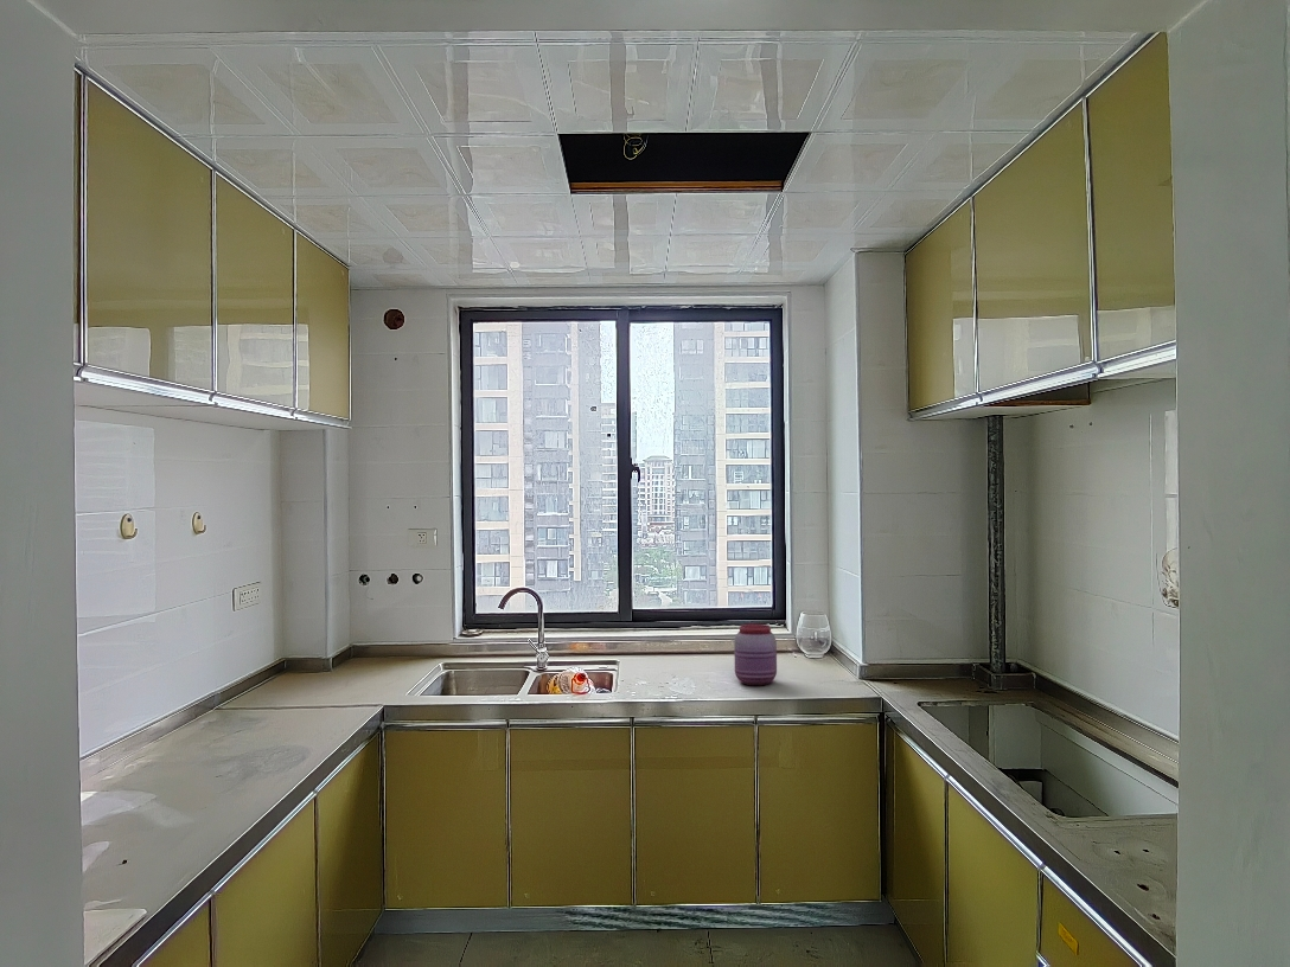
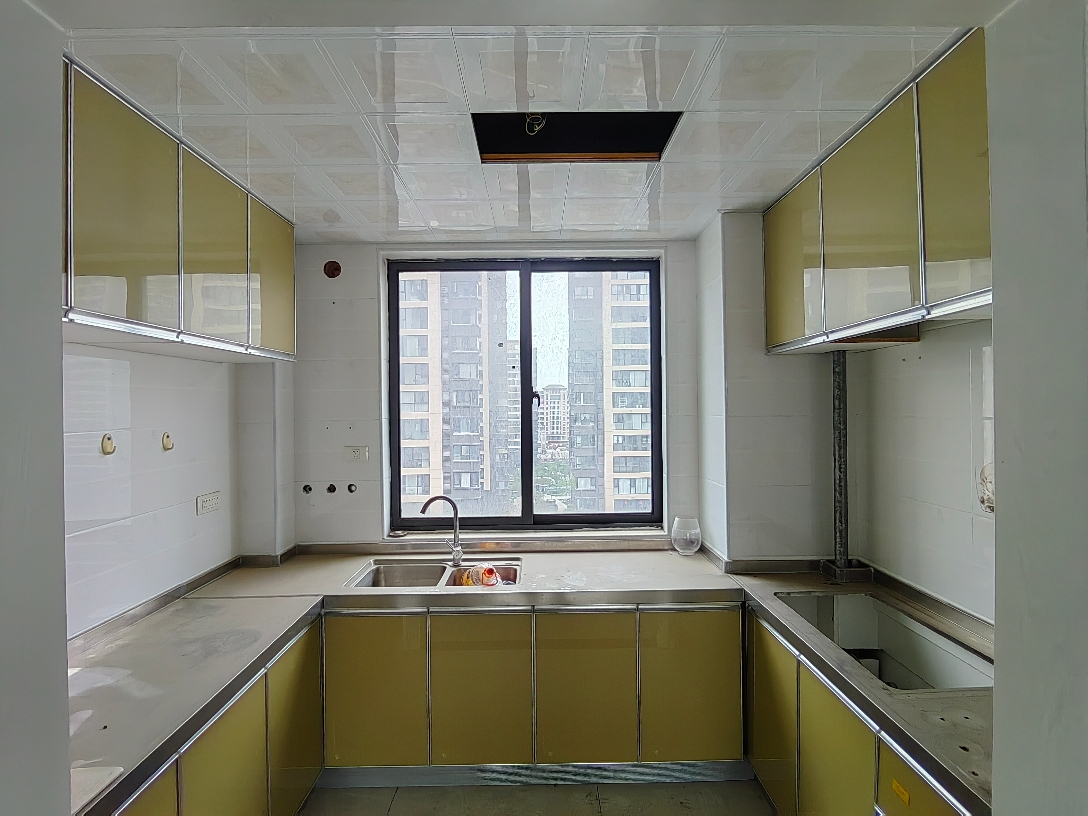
- jar [733,622,778,687]
